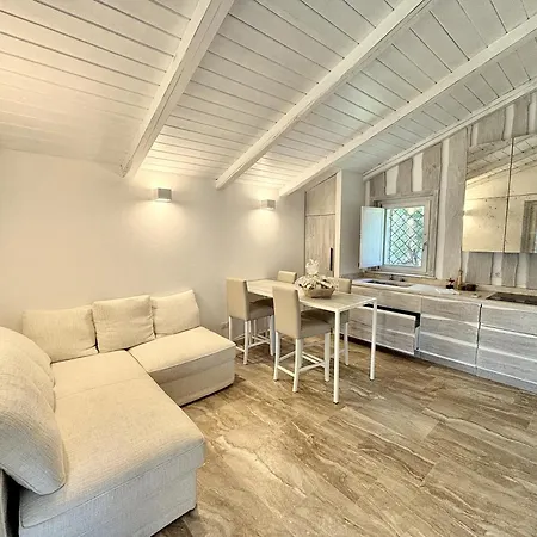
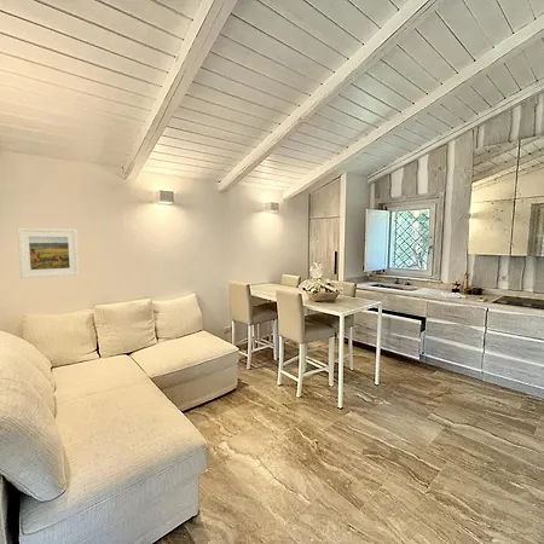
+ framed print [16,226,80,279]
